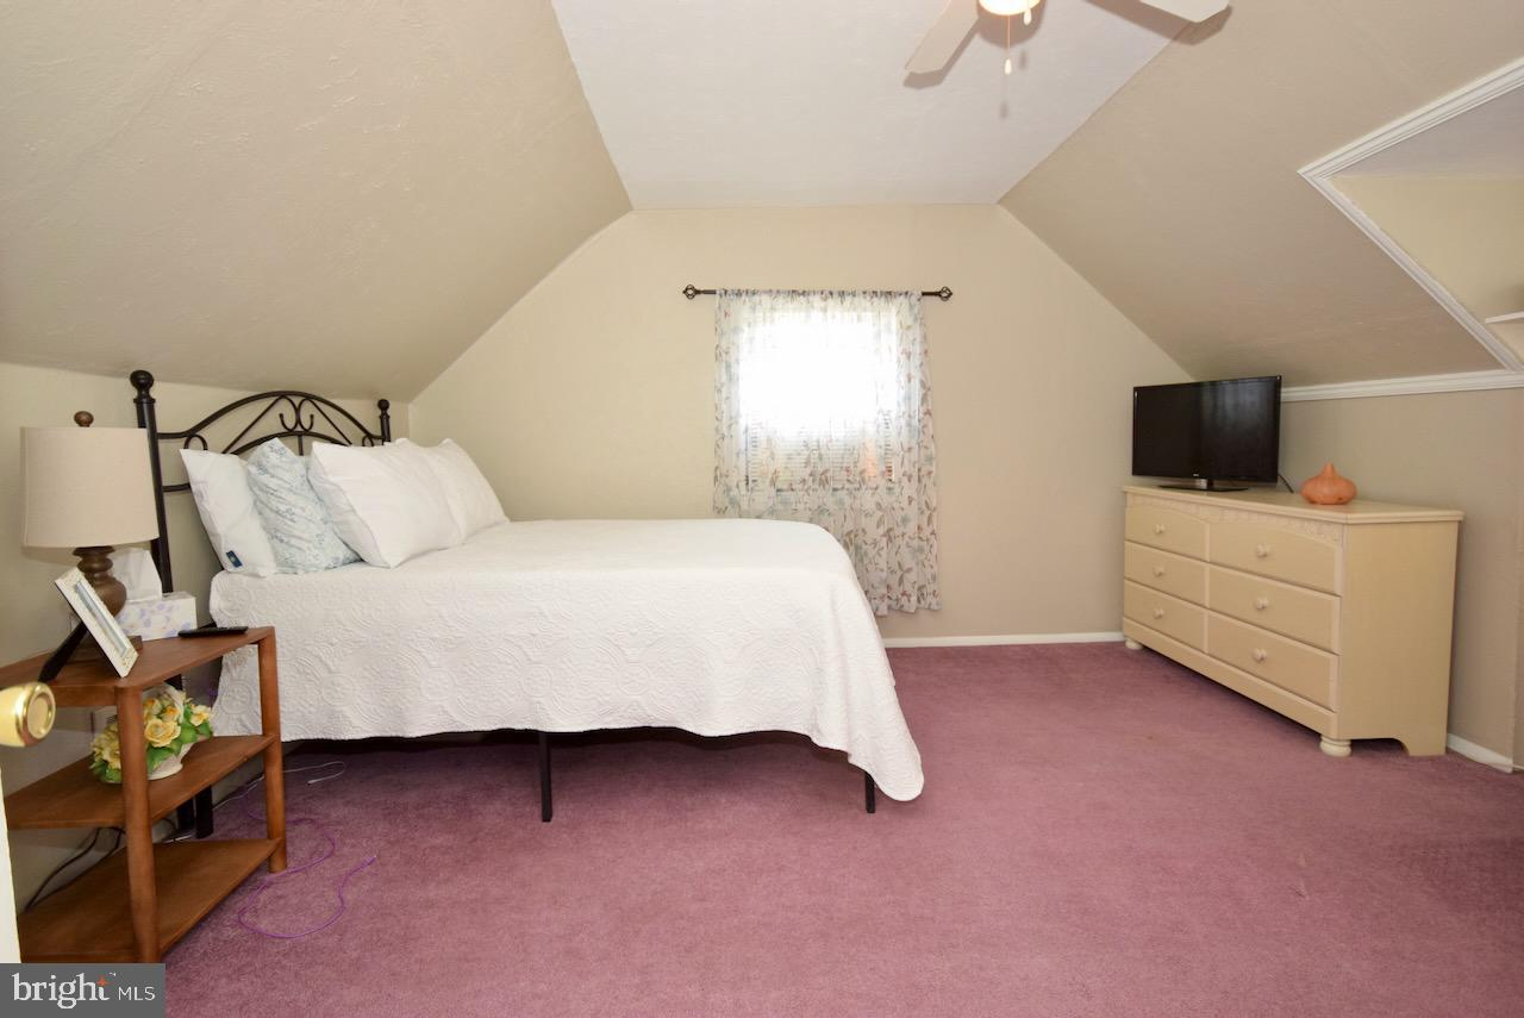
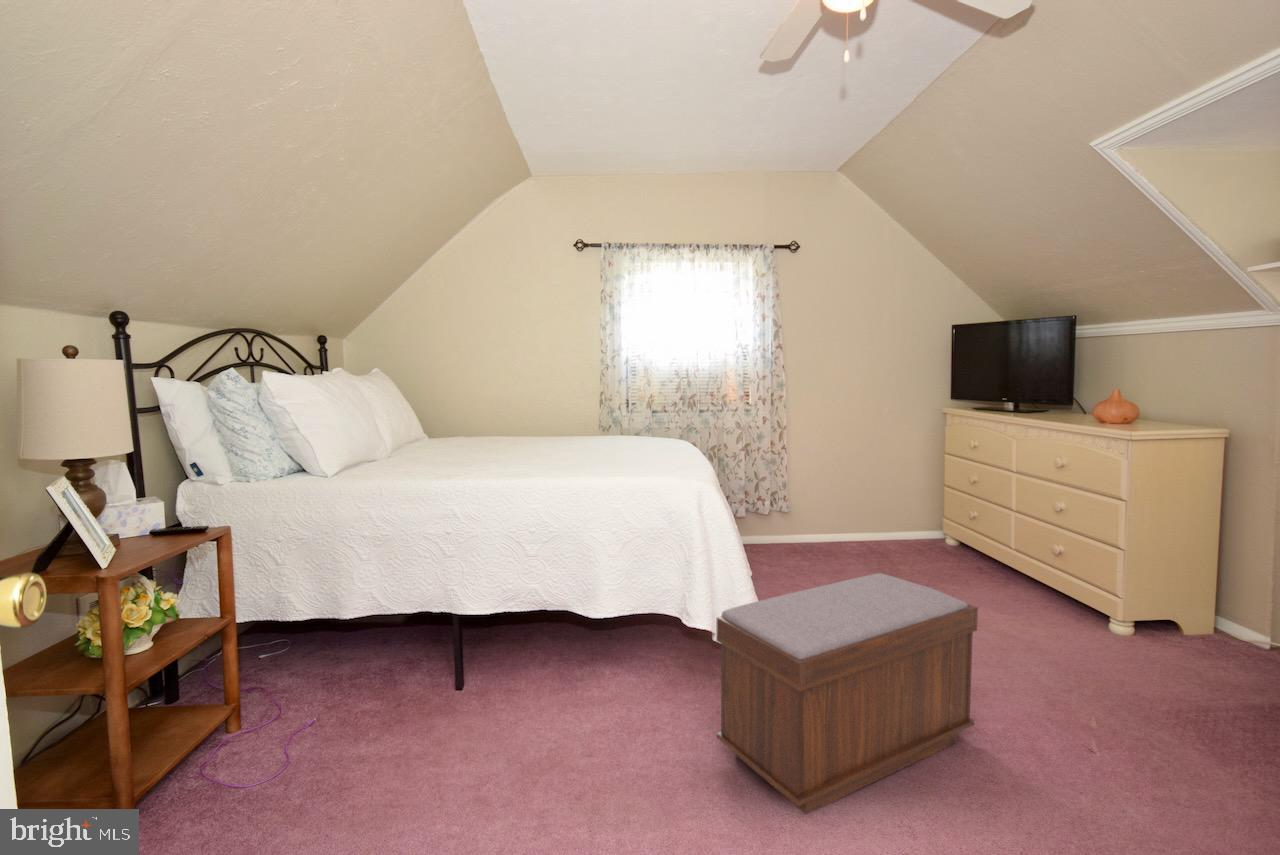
+ bench [715,572,979,815]
